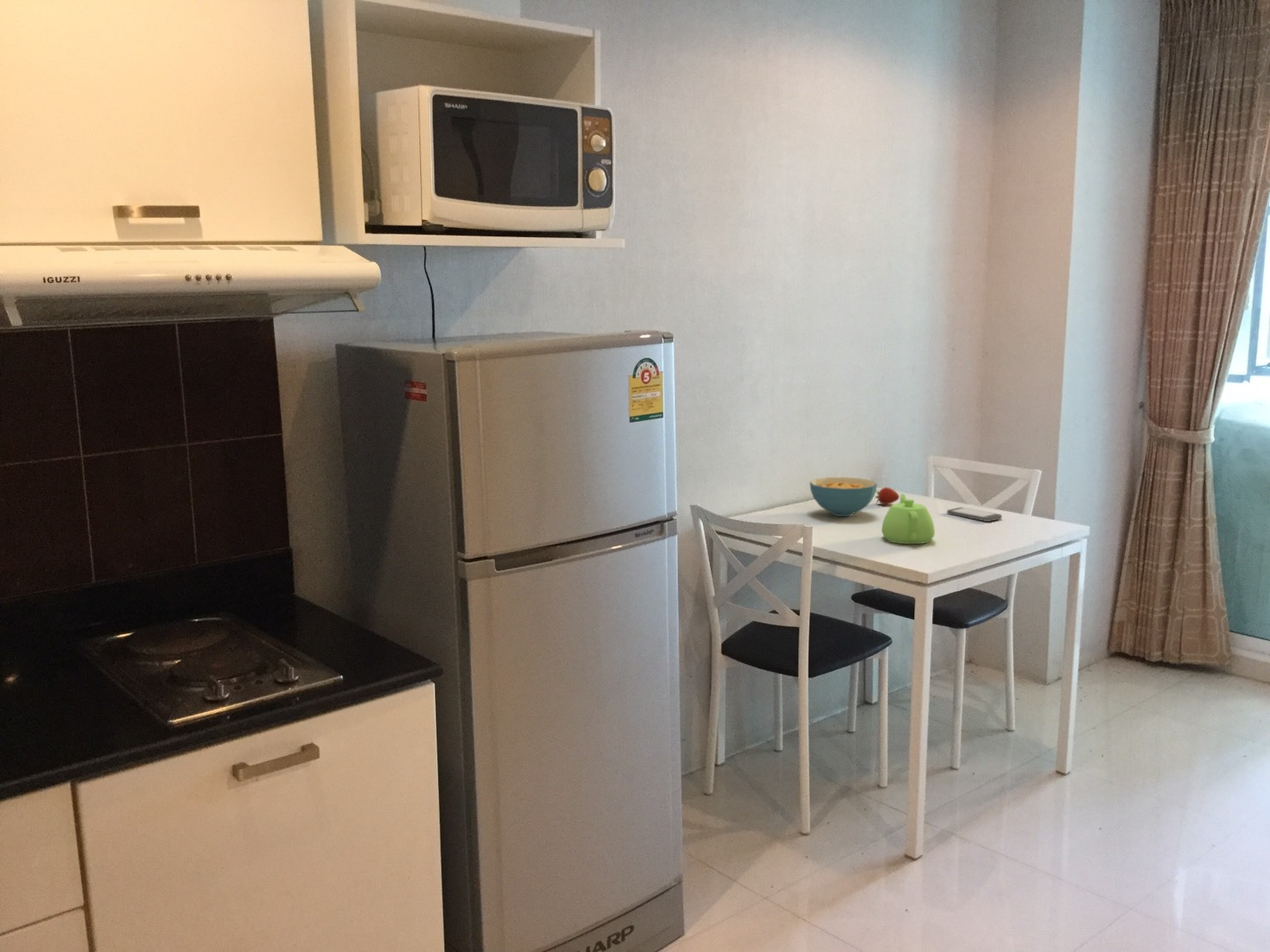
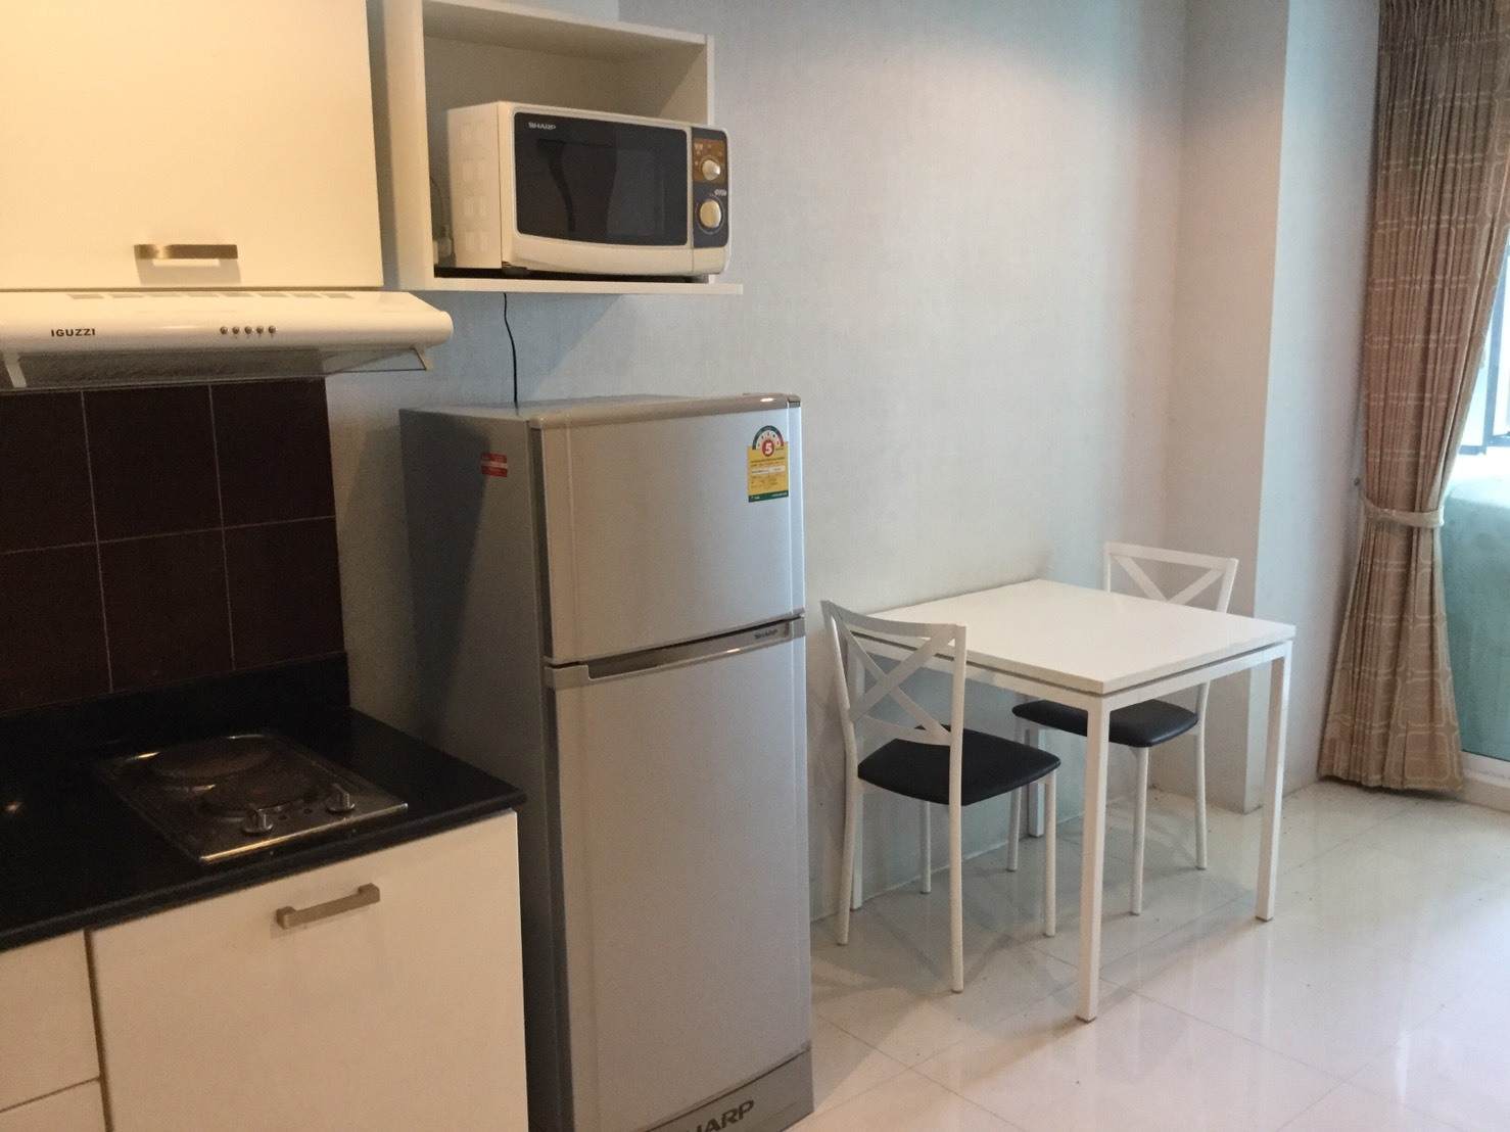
- smartphone [946,507,1003,522]
- fruit [874,486,901,505]
- cereal bowl [809,477,878,517]
- teapot [881,493,936,545]
